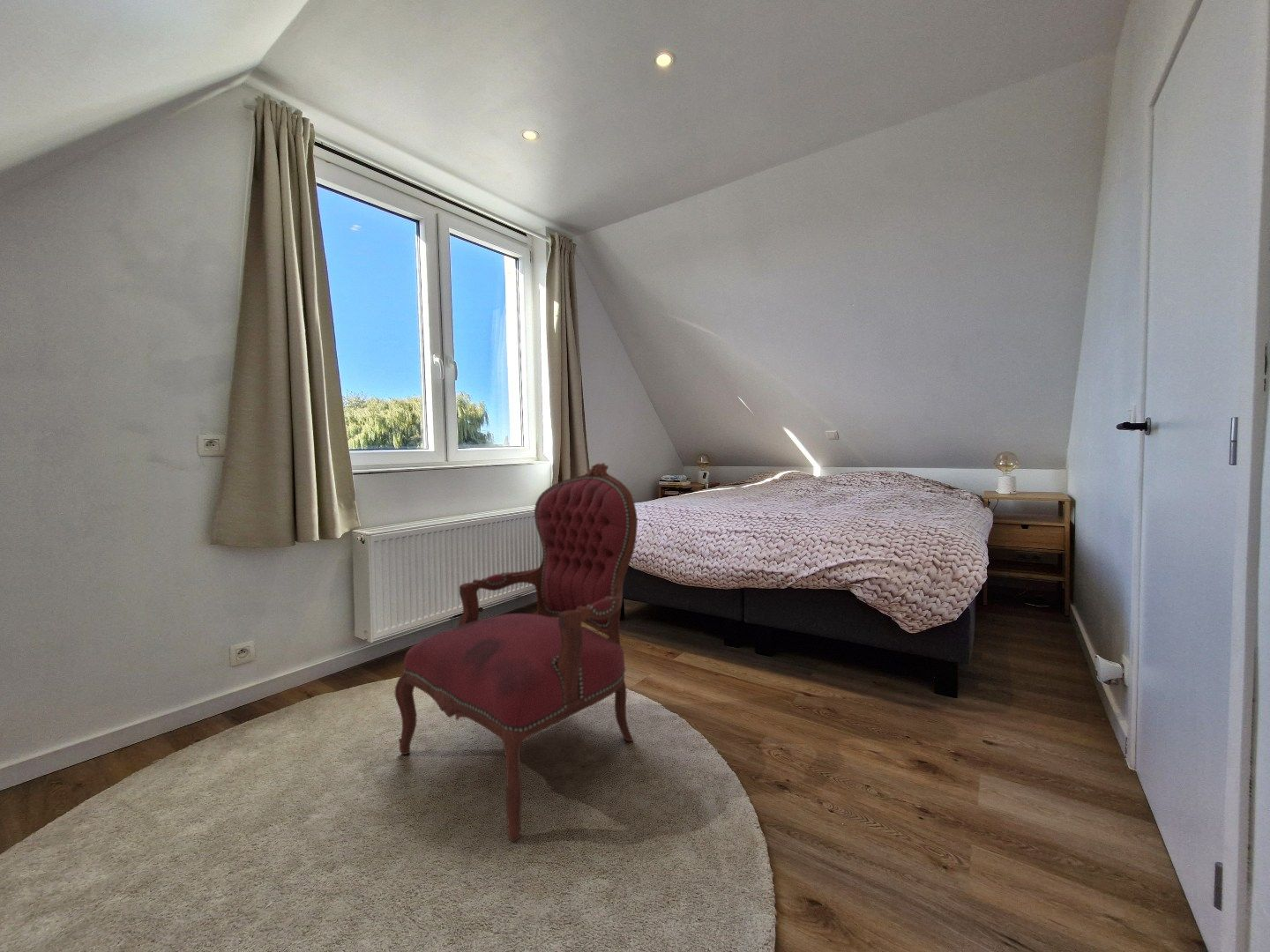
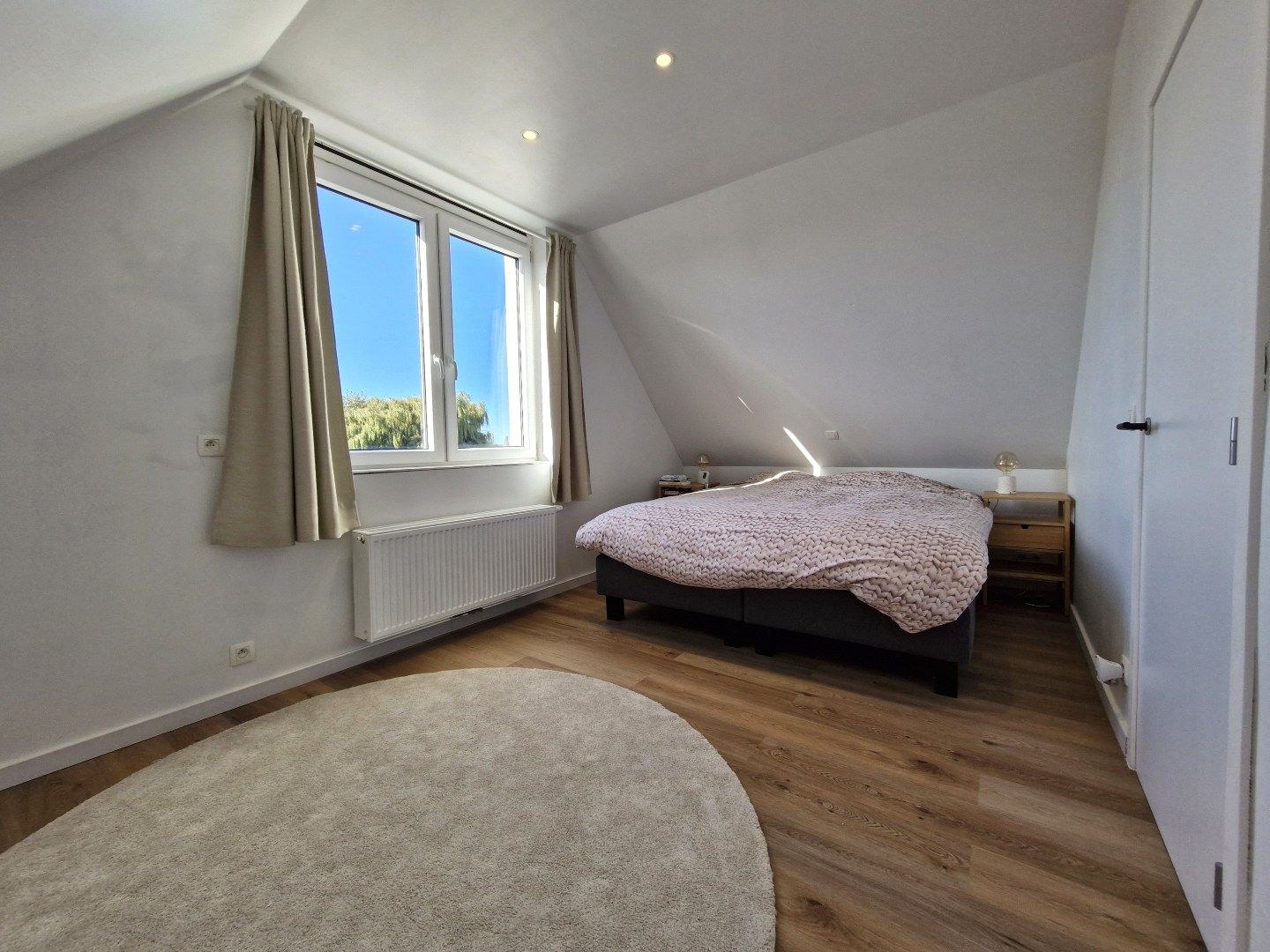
- armchair [394,462,639,843]
